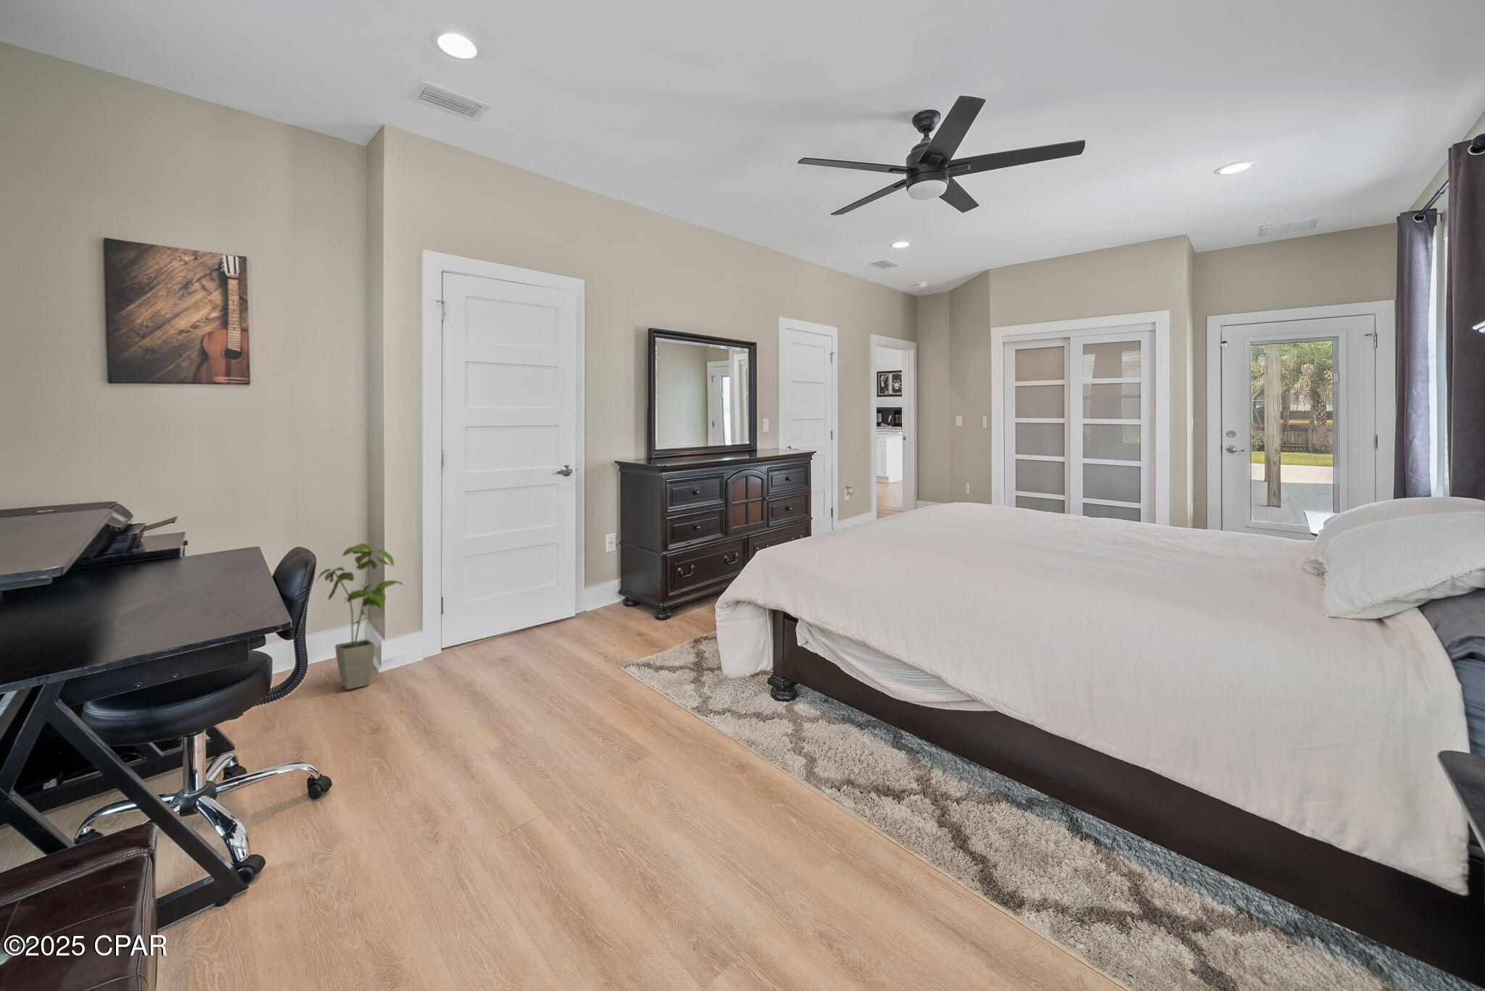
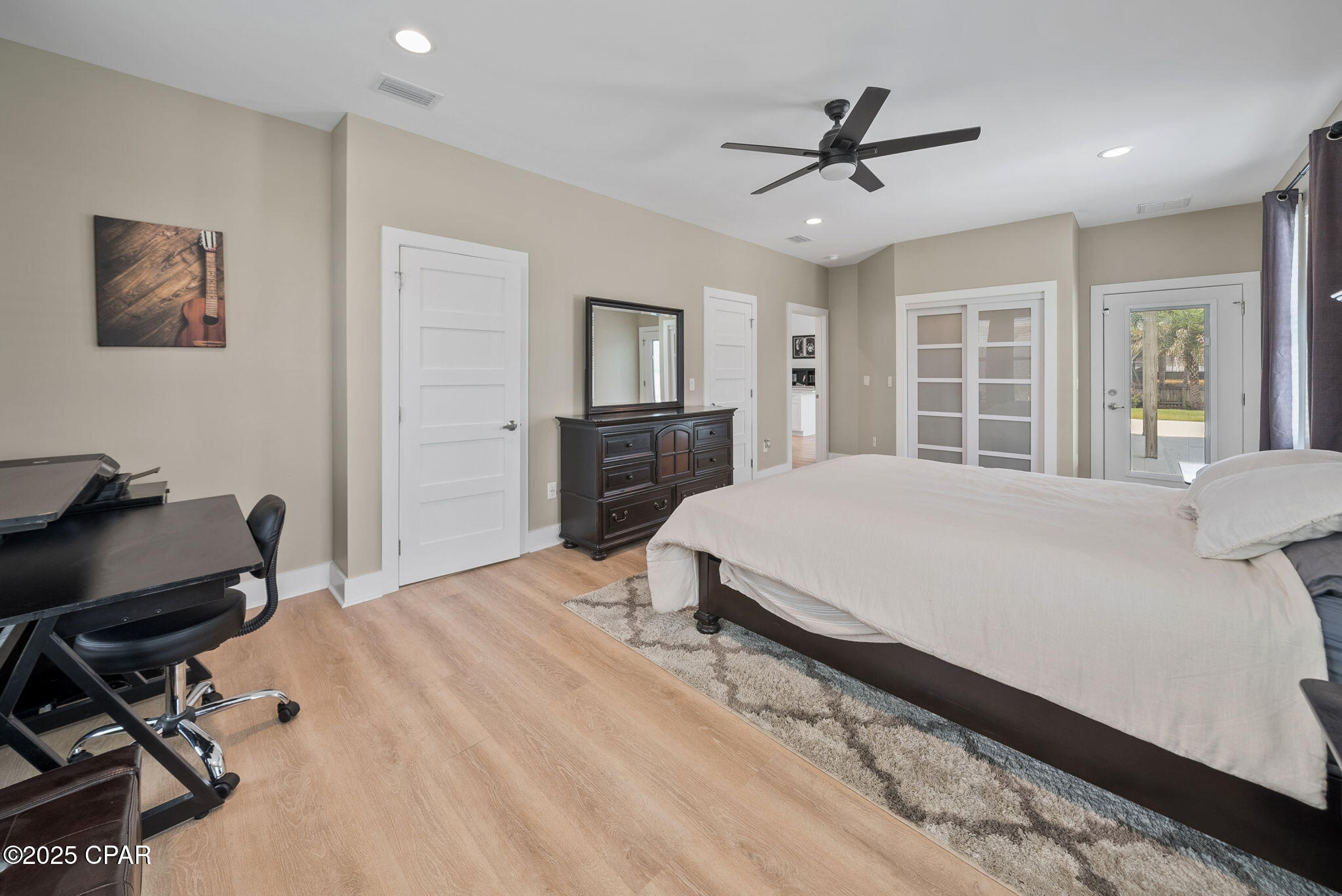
- house plant [316,543,403,690]
